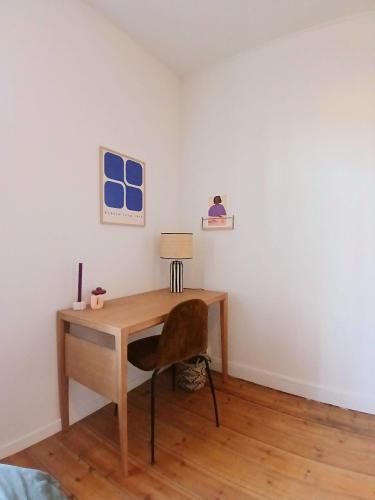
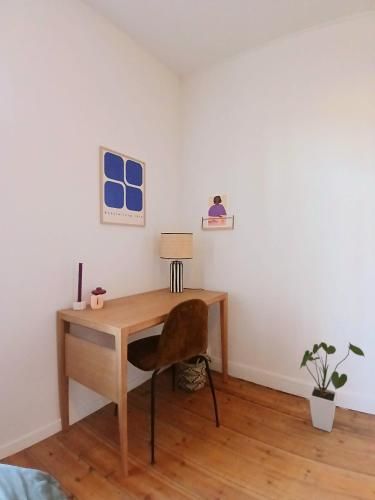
+ house plant [299,341,366,433]
